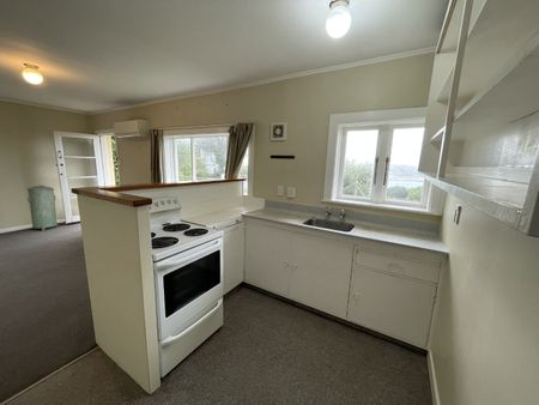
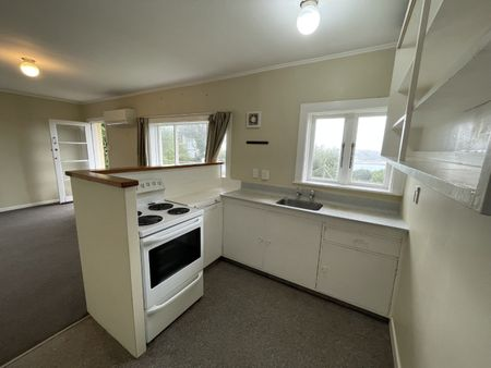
- trash can [26,185,59,232]
